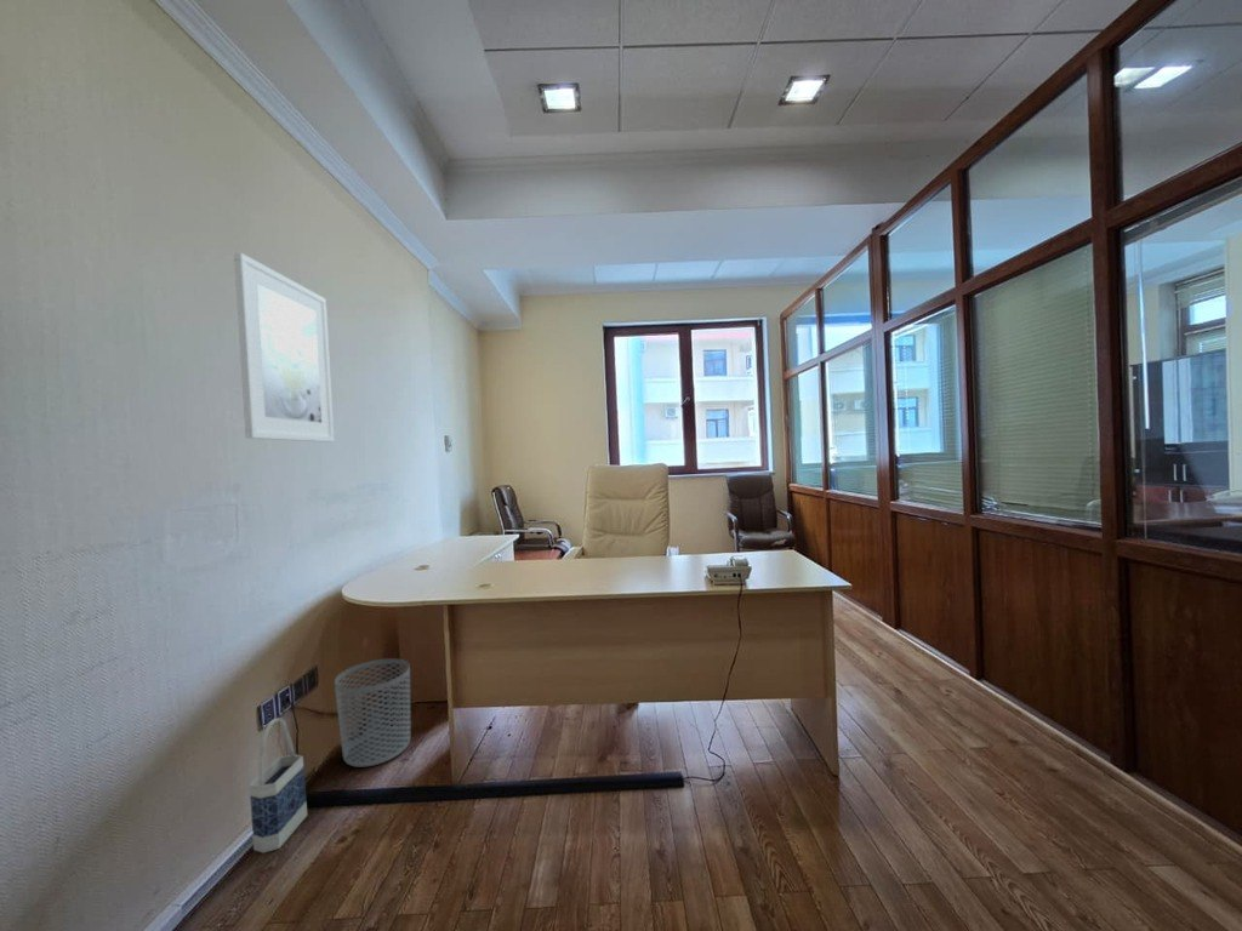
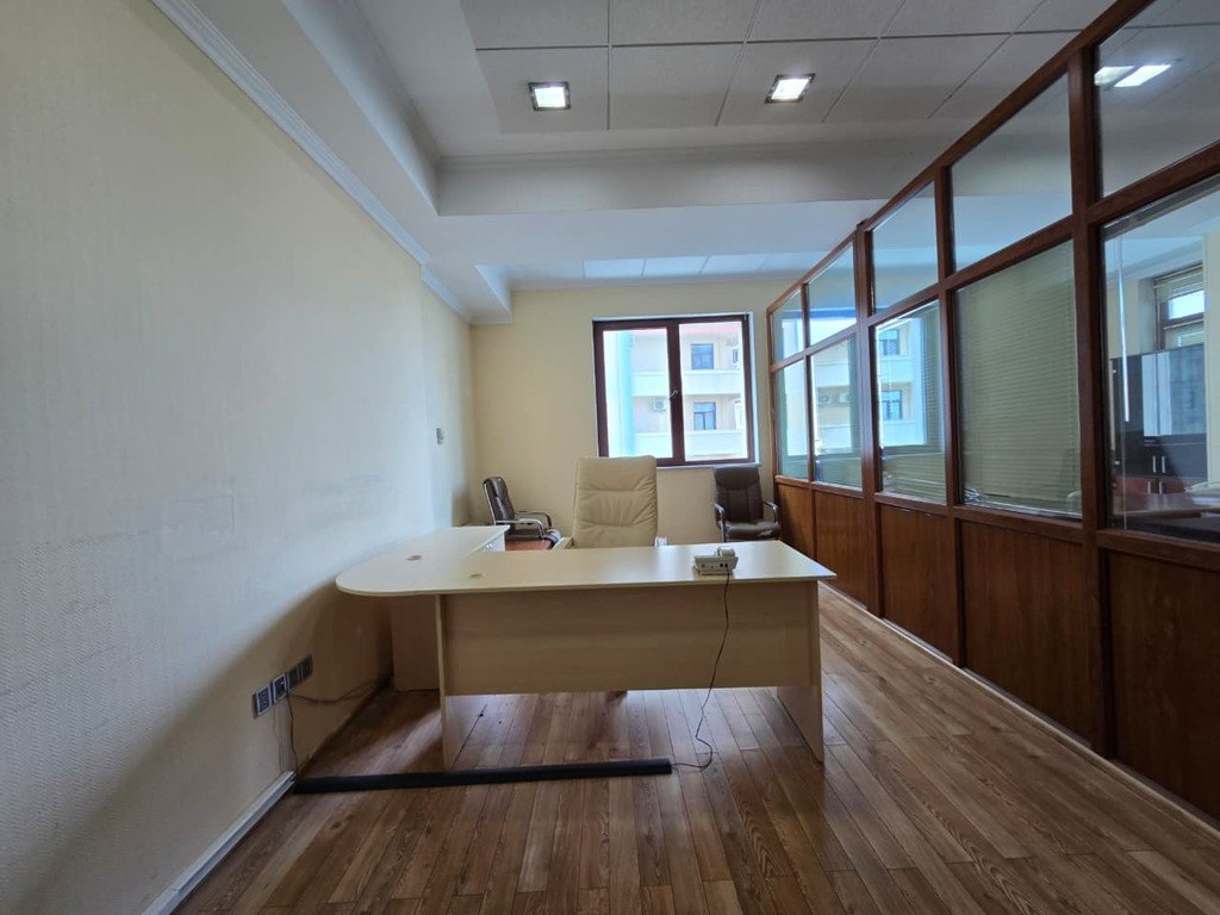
- waste bin [334,657,411,769]
- bag [249,718,308,855]
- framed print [233,252,335,444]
